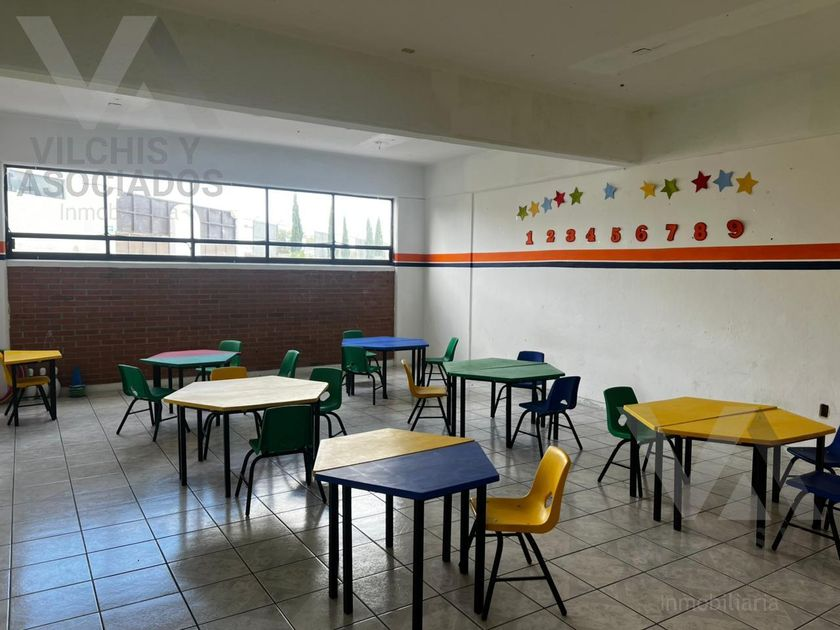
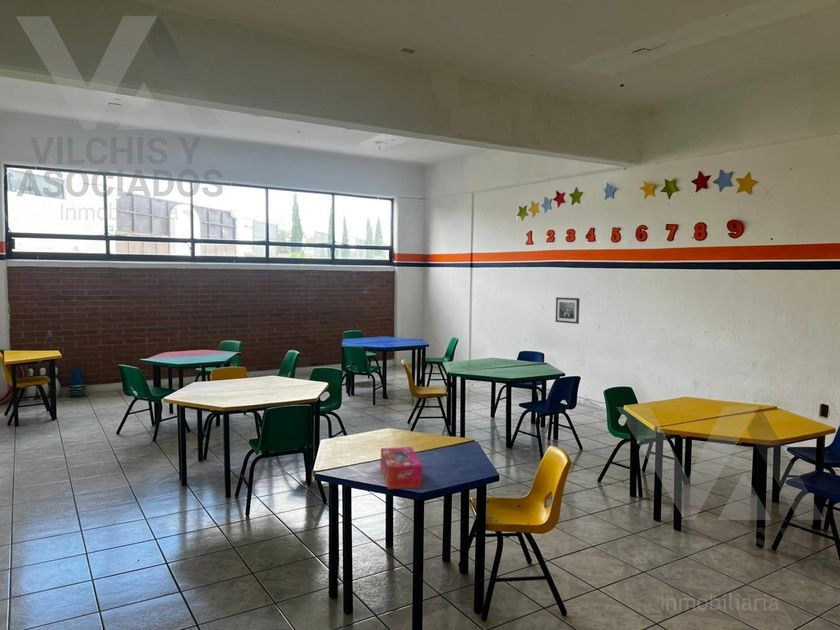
+ tissue box [380,446,424,490]
+ wall art [555,296,581,325]
